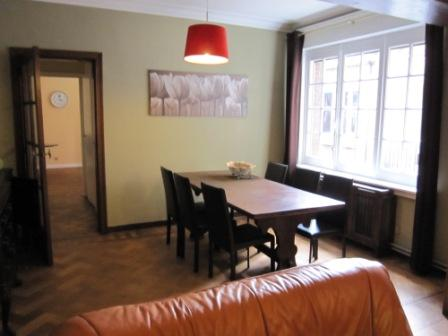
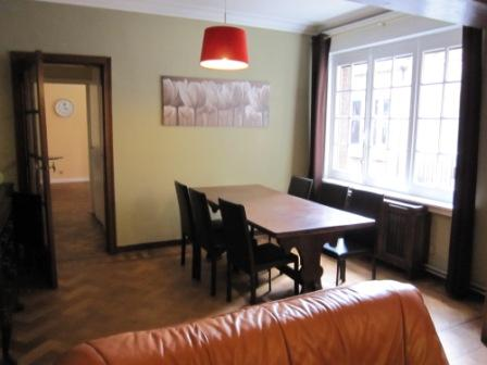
- decorative bowl [225,160,257,180]
